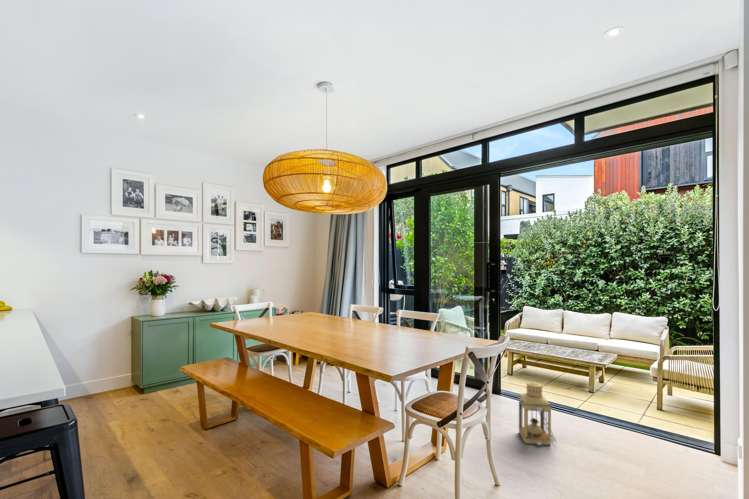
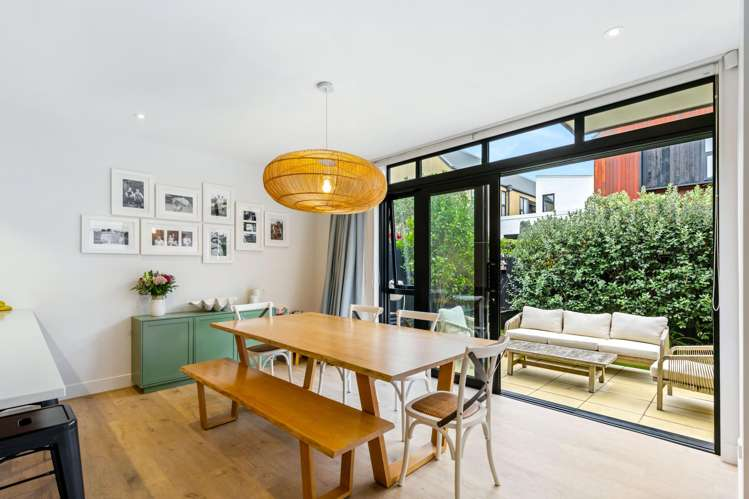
- lantern [518,381,558,446]
